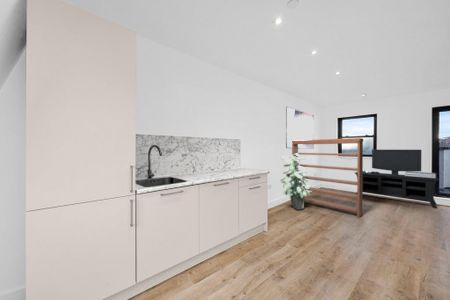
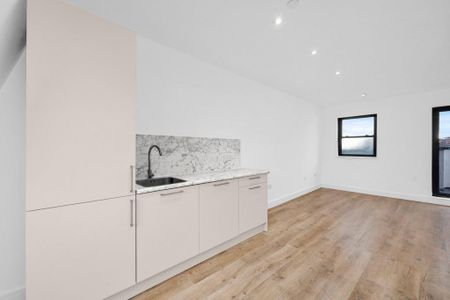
- bookshelf [291,137,364,218]
- indoor plant [279,154,313,211]
- media console [354,149,440,209]
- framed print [285,106,315,150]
